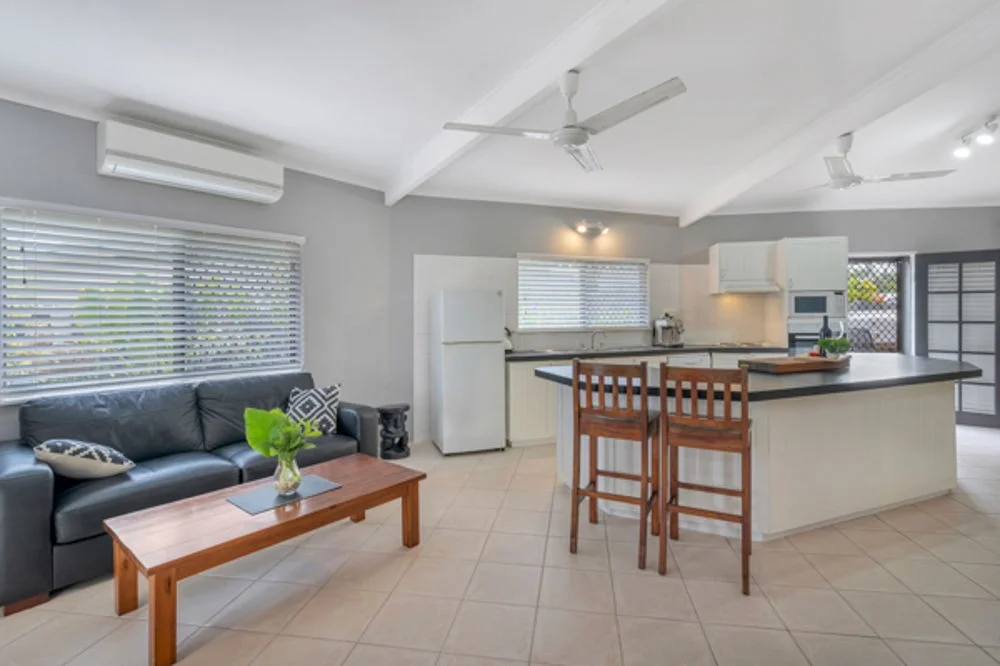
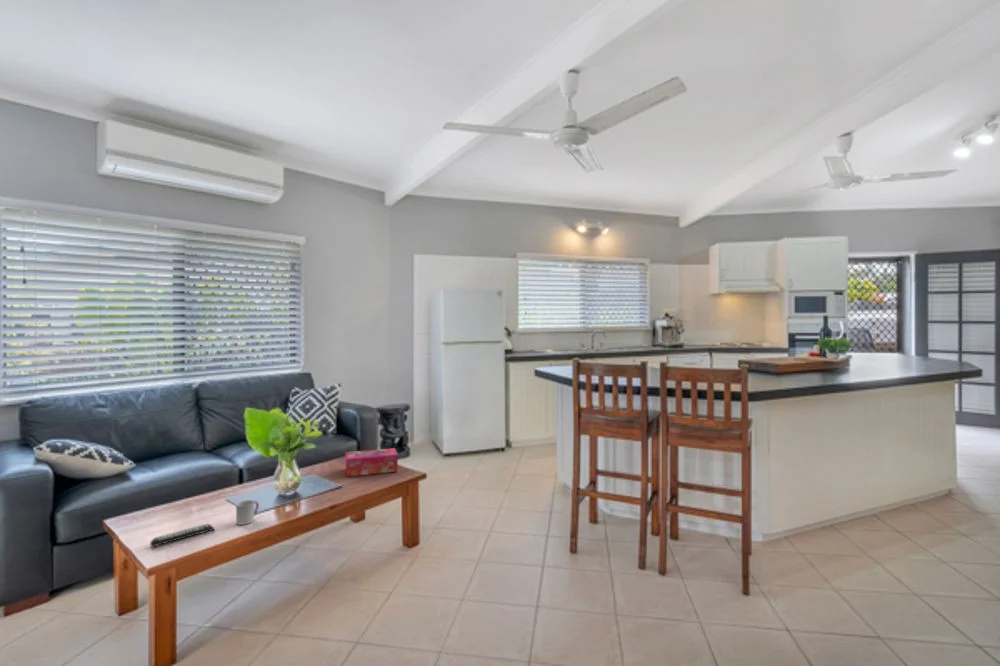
+ tissue box [344,447,399,478]
+ cup [235,499,260,526]
+ remote control [149,523,215,548]
